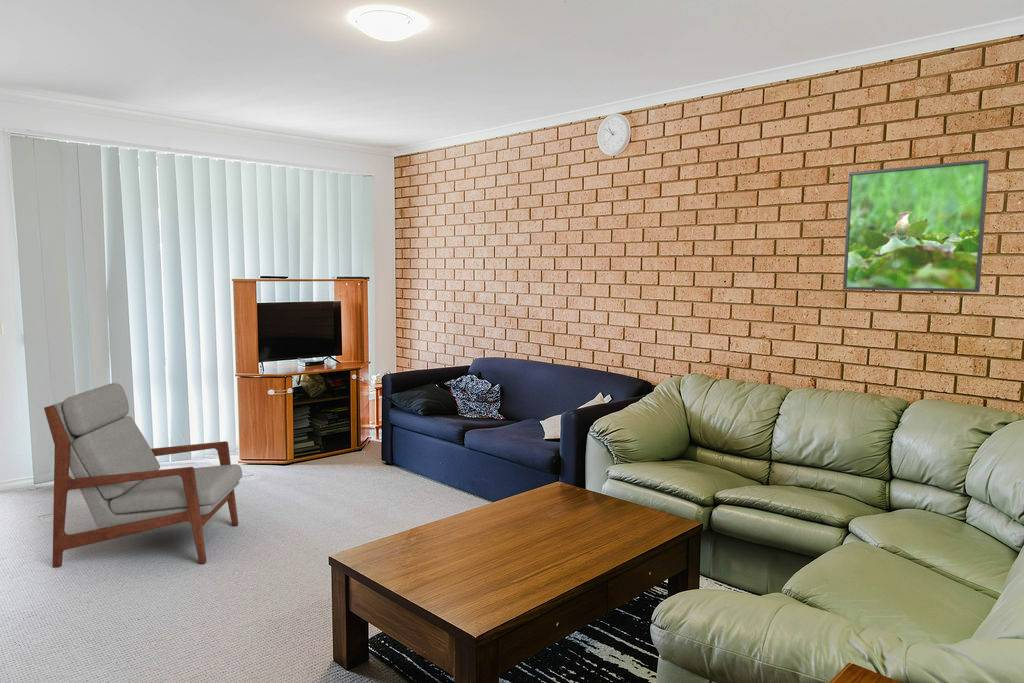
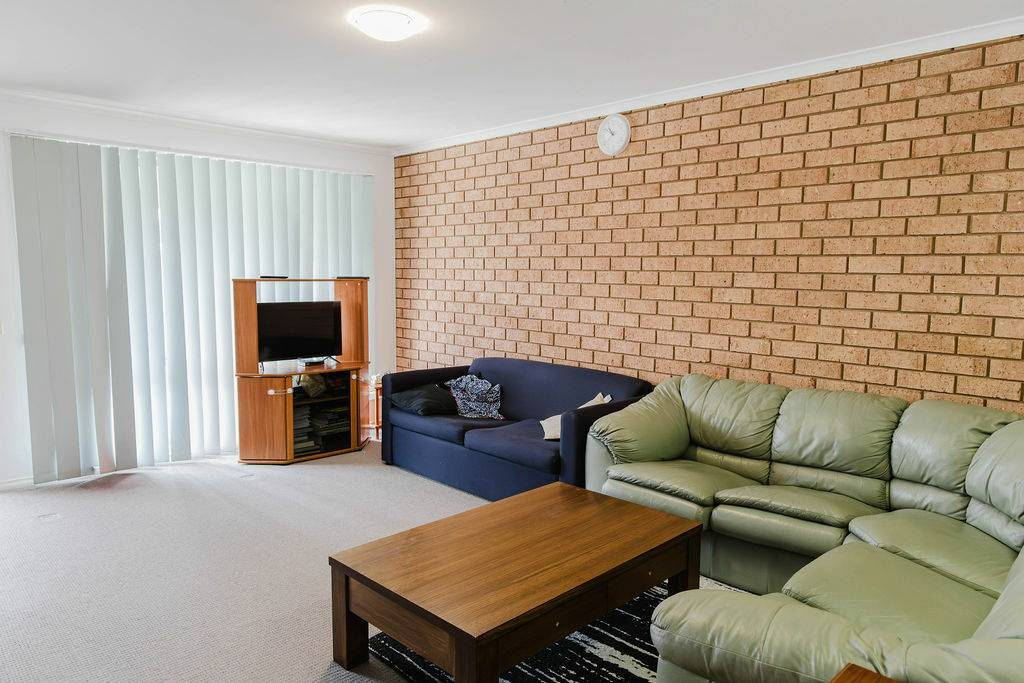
- armchair [43,382,243,569]
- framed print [842,158,990,293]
